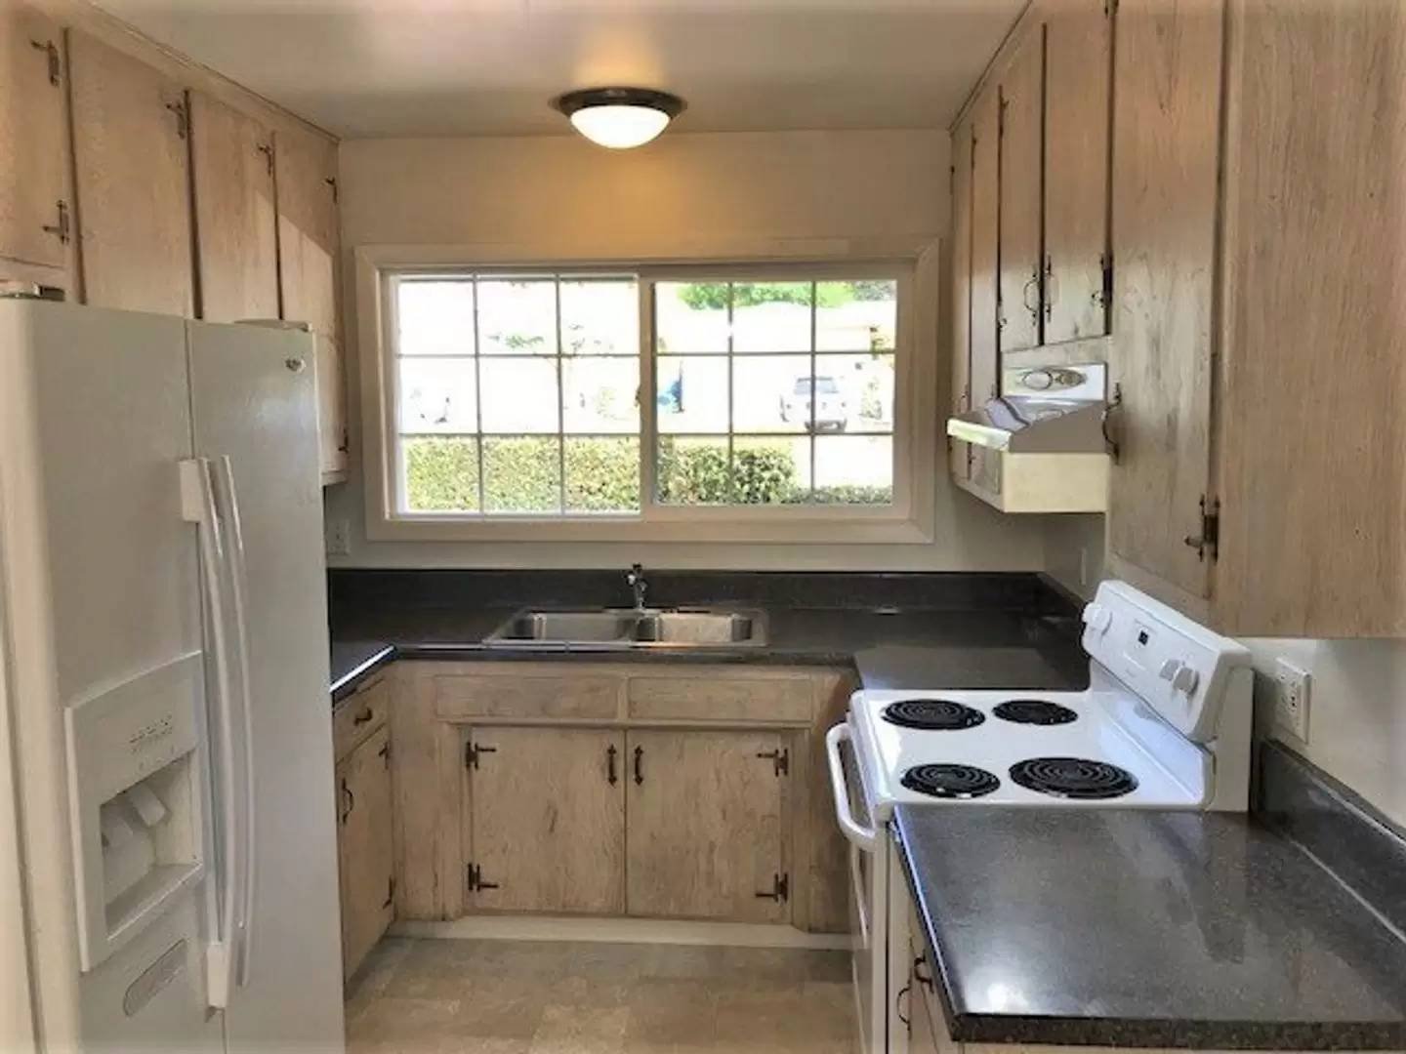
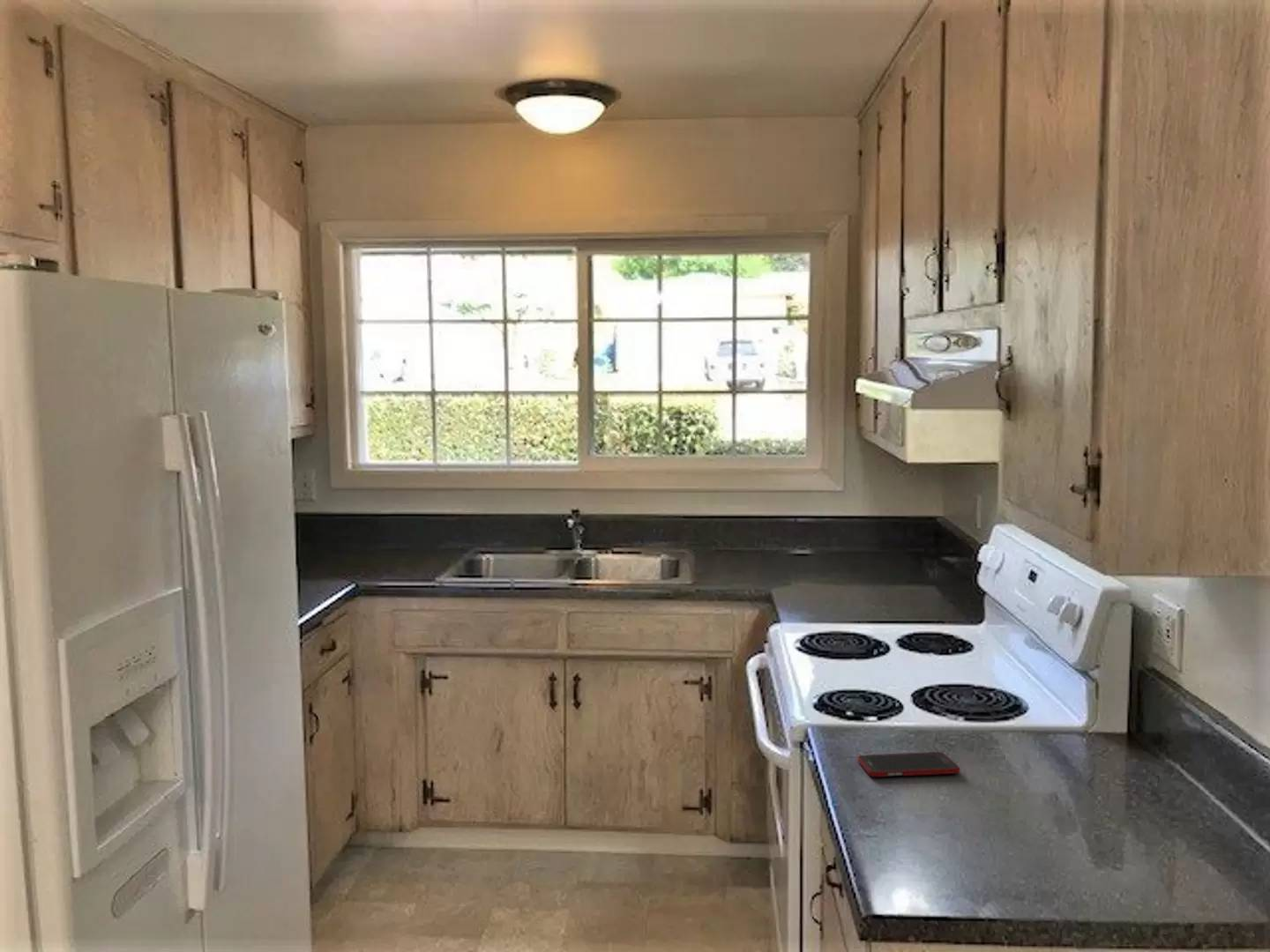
+ cell phone [857,751,960,777]
